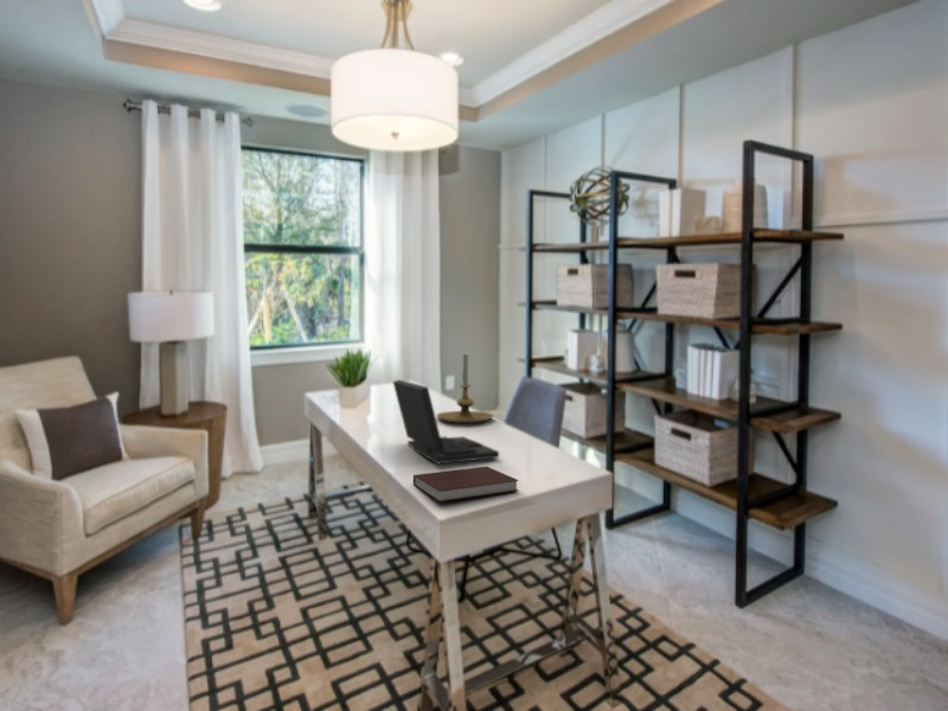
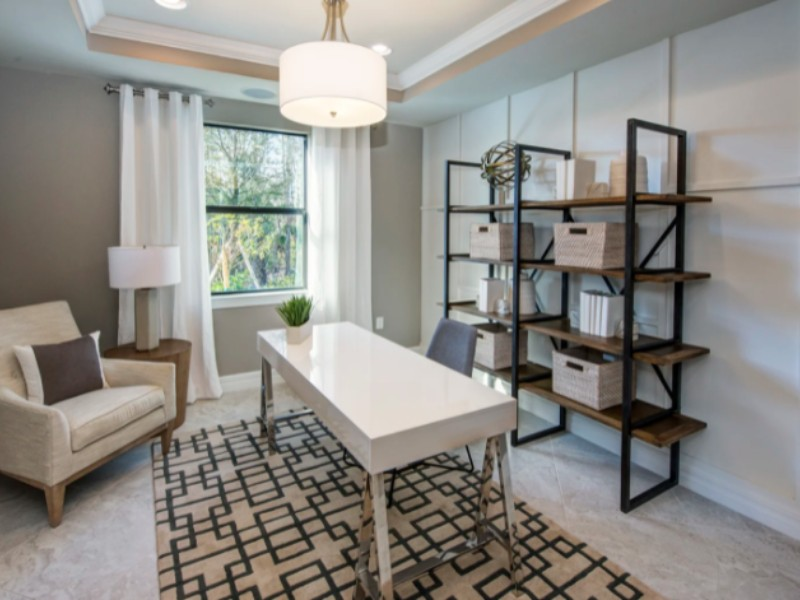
- candle holder [435,353,495,423]
- notebook [412,466,520,504]
- laptop [391,378,500,465]
